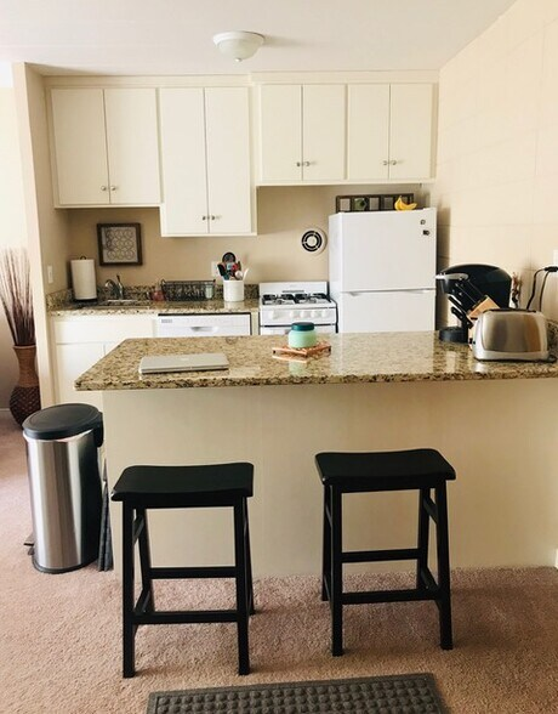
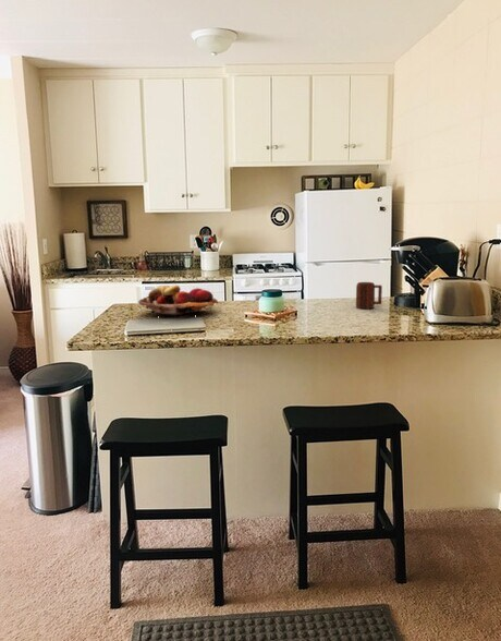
+ fruit basket [137,285,219,319]
+ mug [355,281,383,310]
